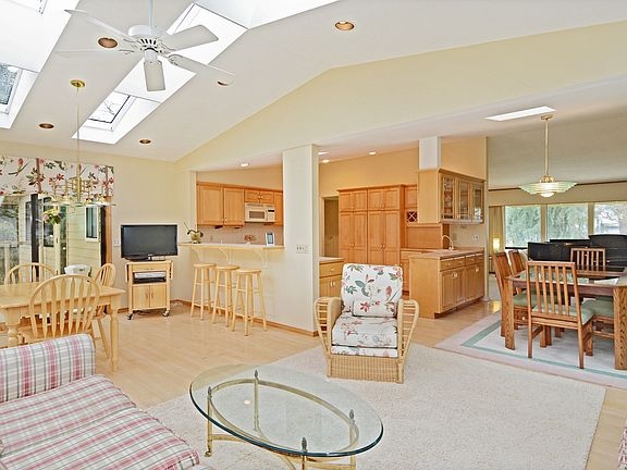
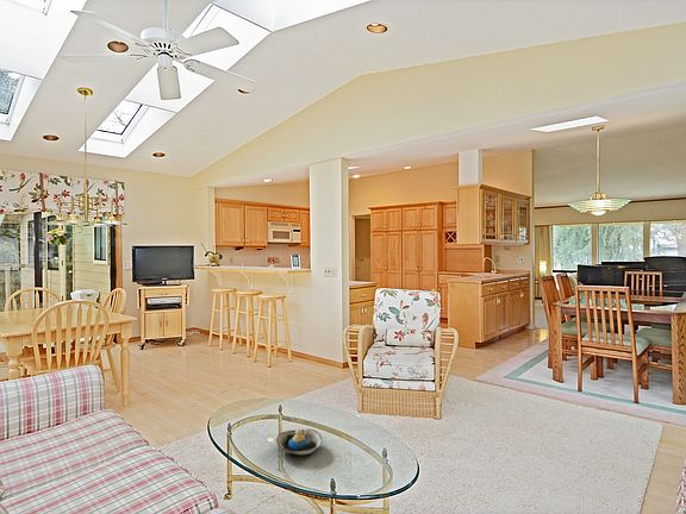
+ decorative bowl [275,427,323,456]
